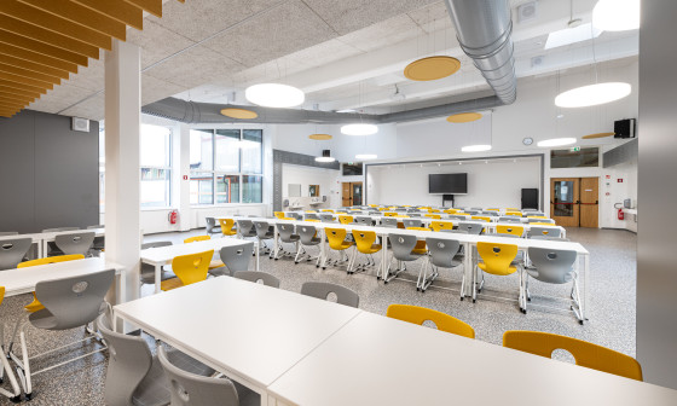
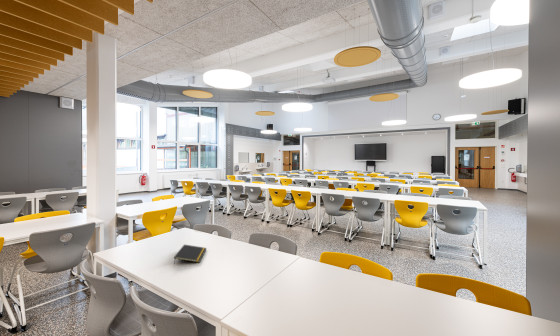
+ notepad [173,244,207,265]
